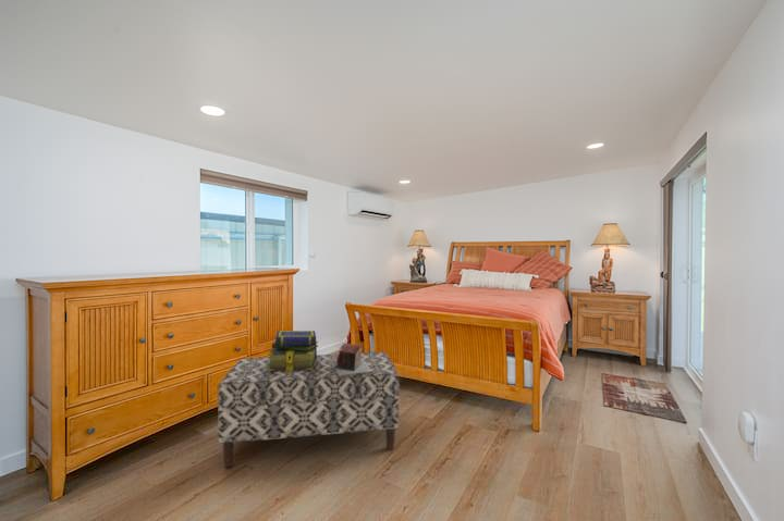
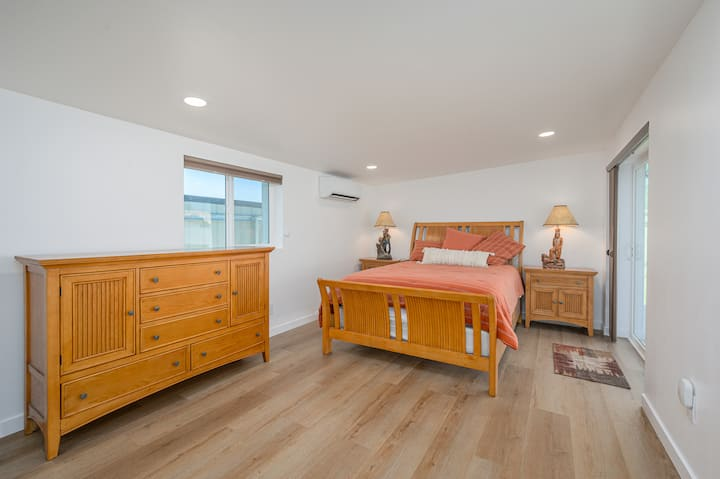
- stack of books [267,330,320,372]
- bench [217,351,401,469]
- decorative box [330,343,371,379]
